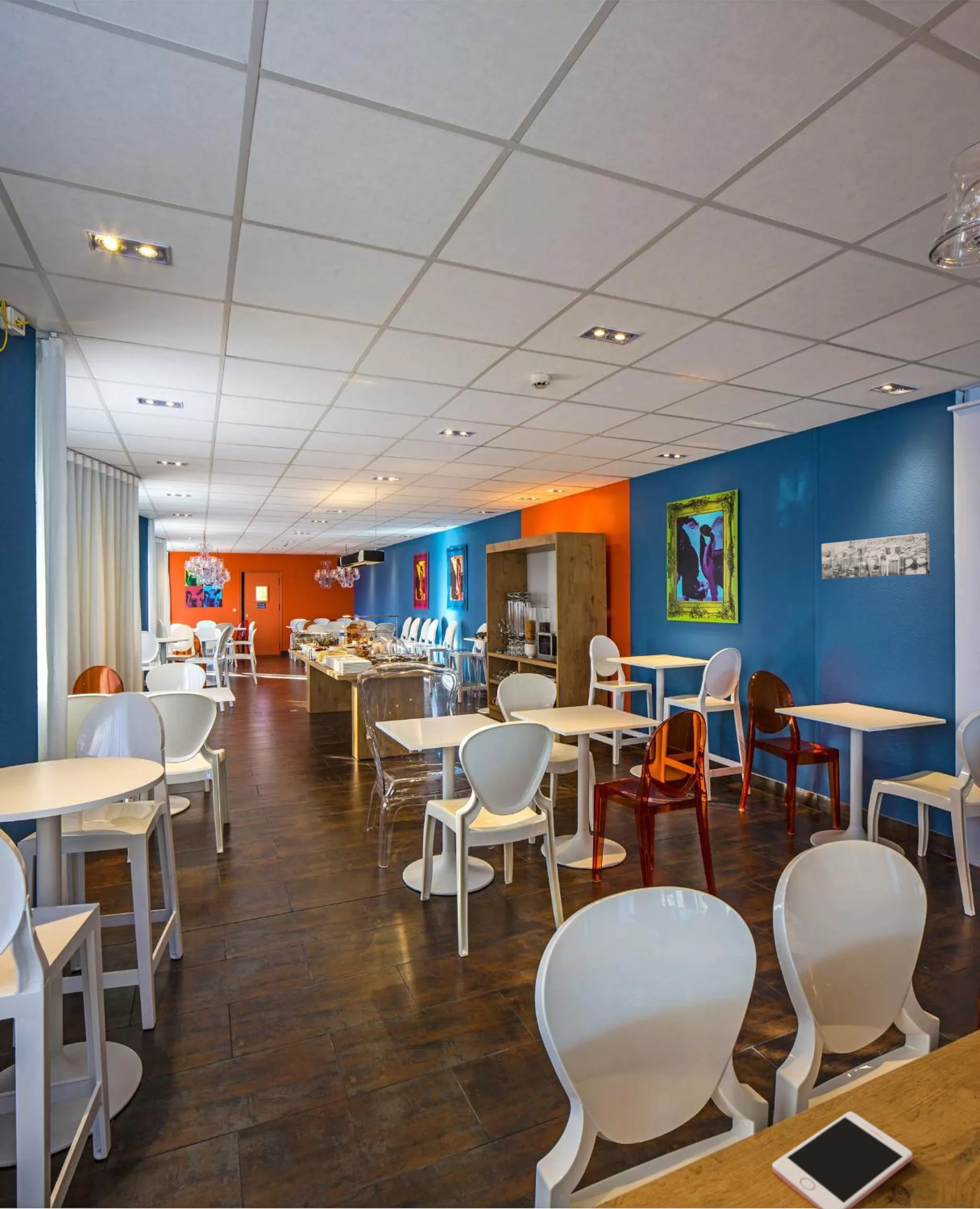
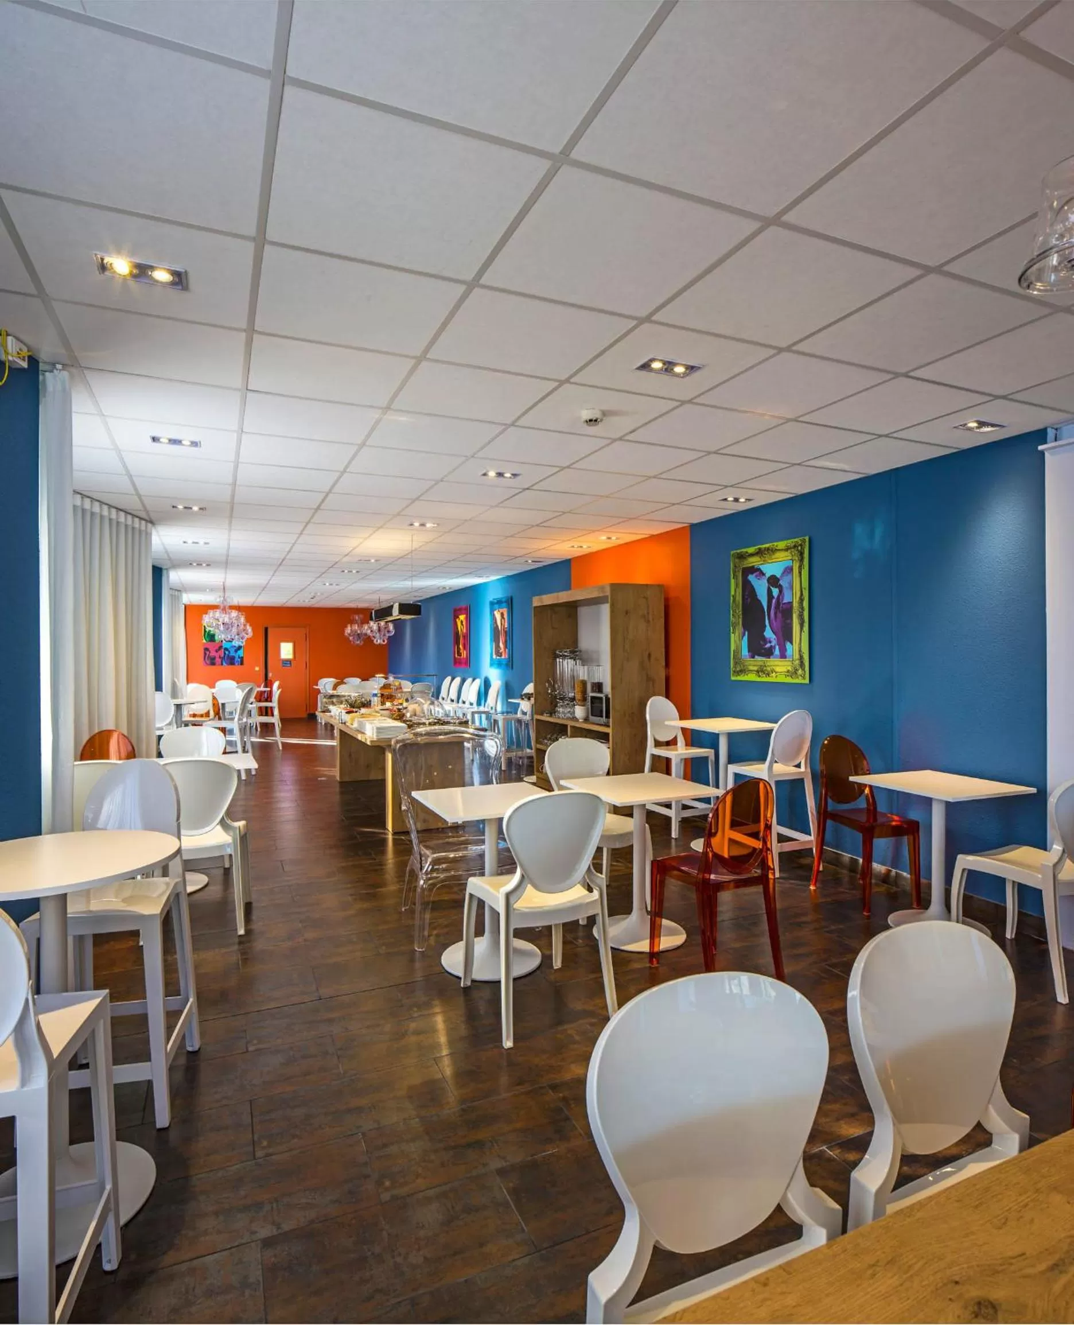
- cell phone [772,1111,913,1209]
- wall art [821,532,930,580]
